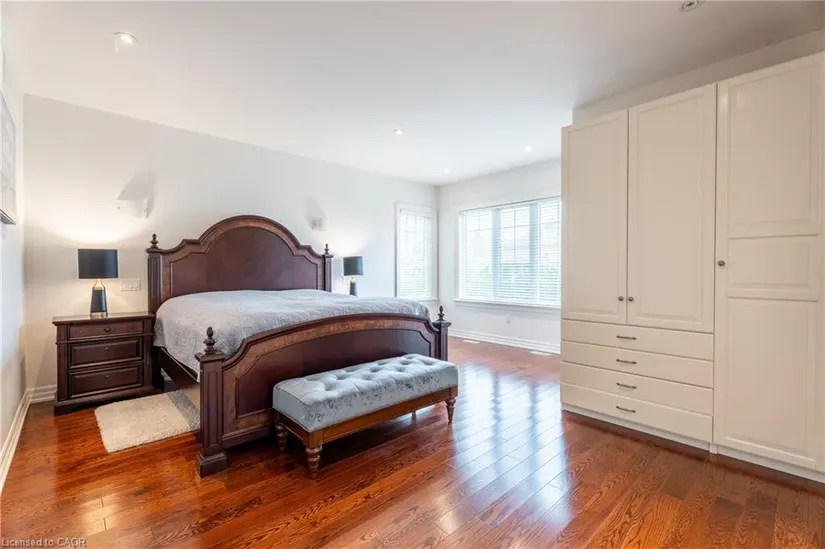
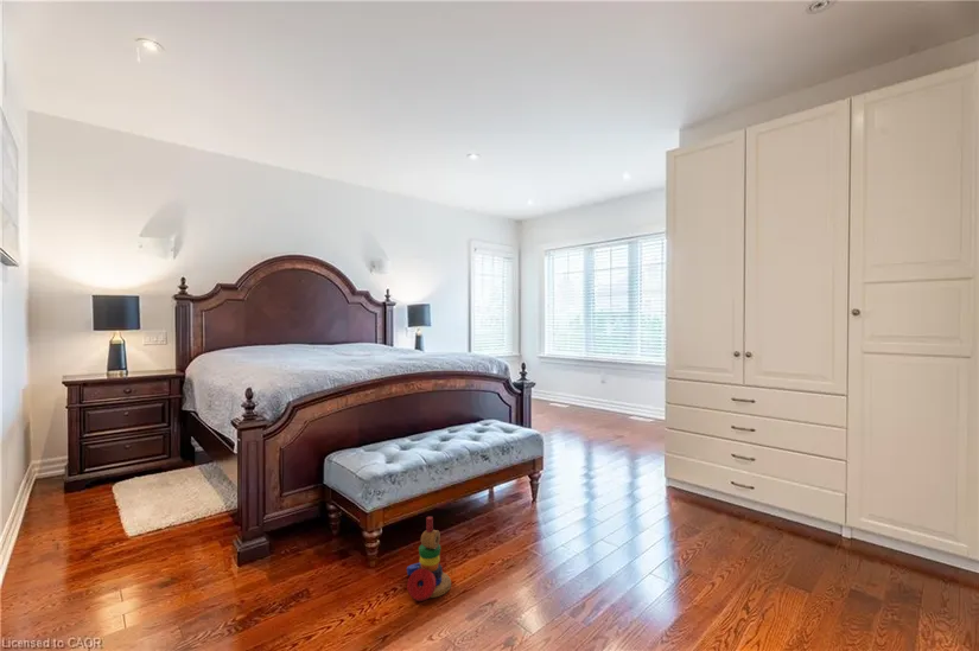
+ stacking toy [406,516,452,602]
